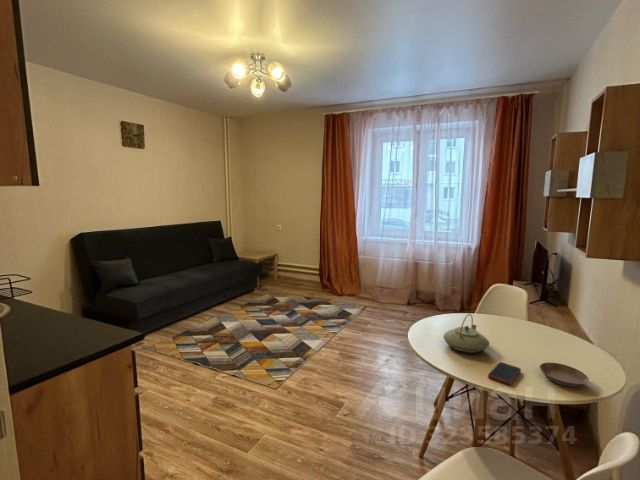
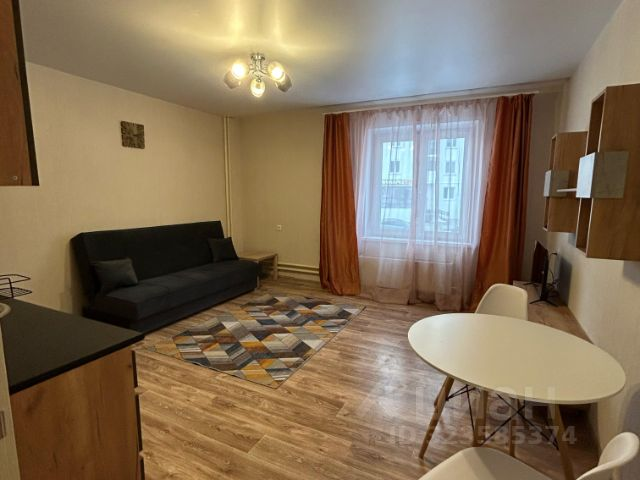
- saucer [539,361,590,388]
- teapot [442,313,491,354]
- cell phone [487,361,522,386]
